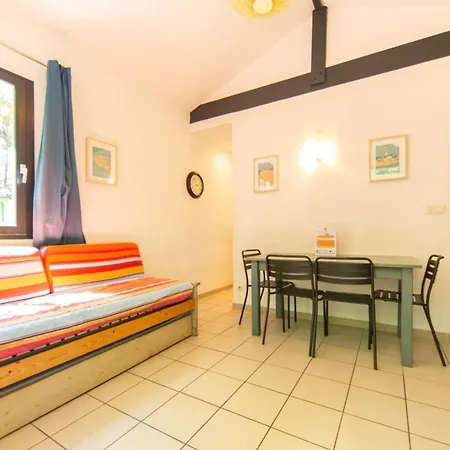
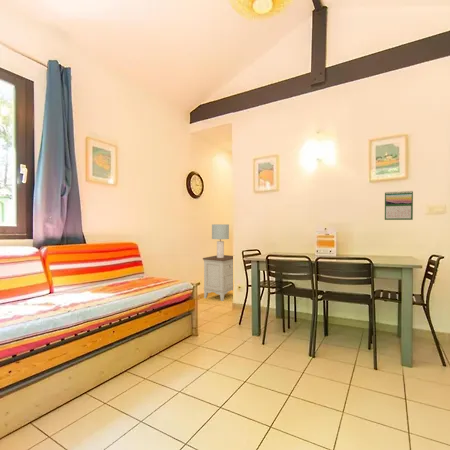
+ calendar [384,190,414,221]
+ nightstand [202,254,234,302]
+ lamp [211,223,230,258]
